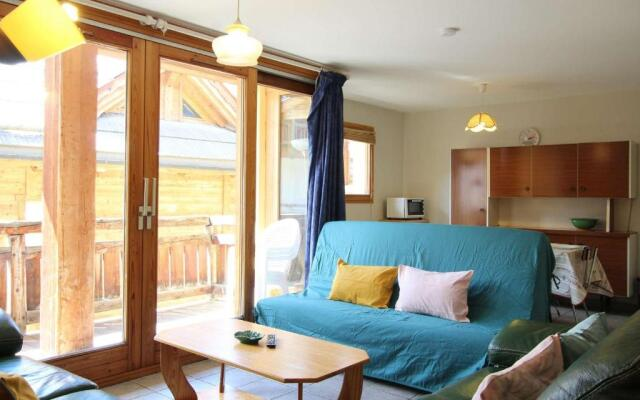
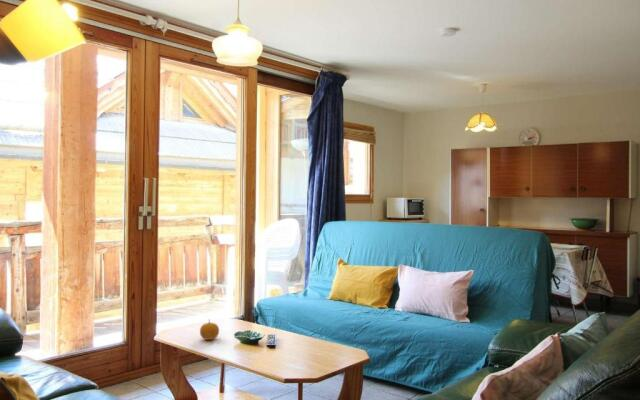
+ fruit [199,318,220,341]
